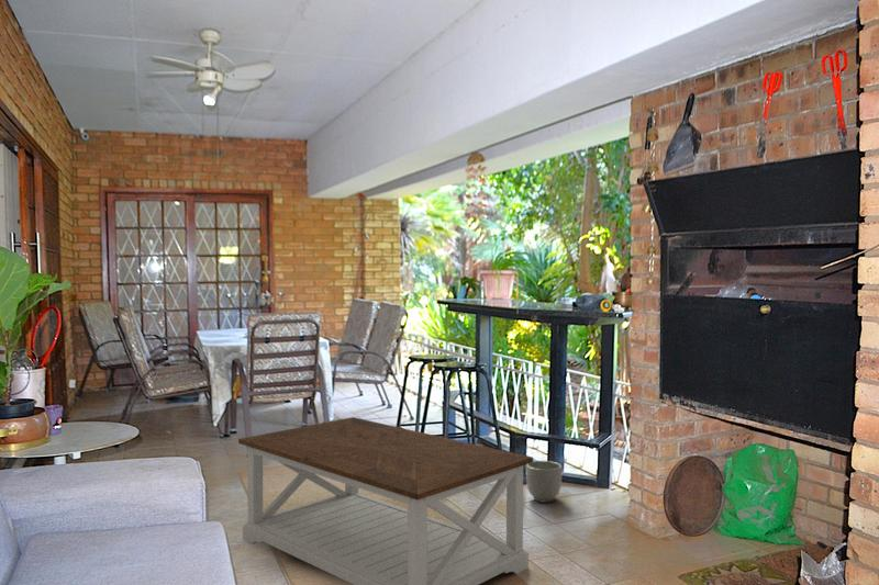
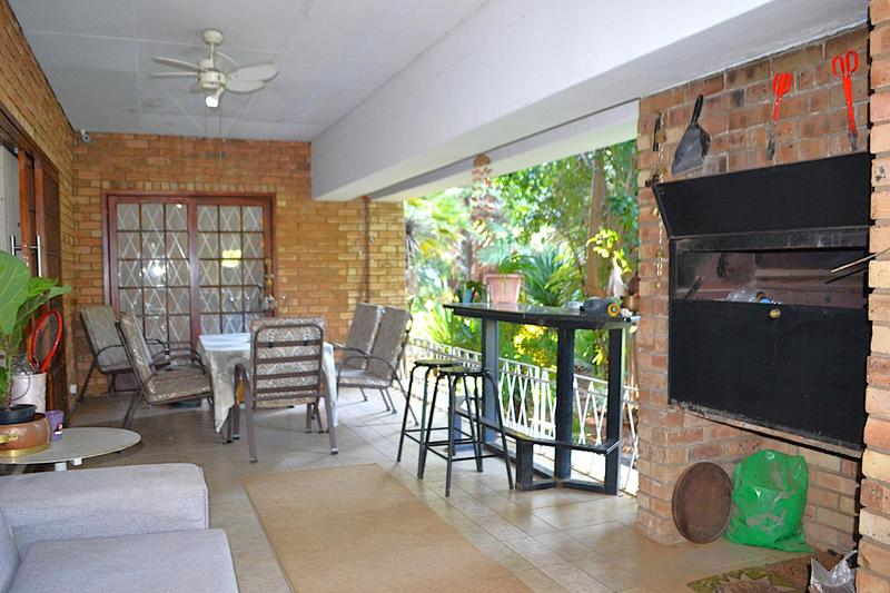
- planter [525,460,564,504]
- coffee table [237,416,534,585]
